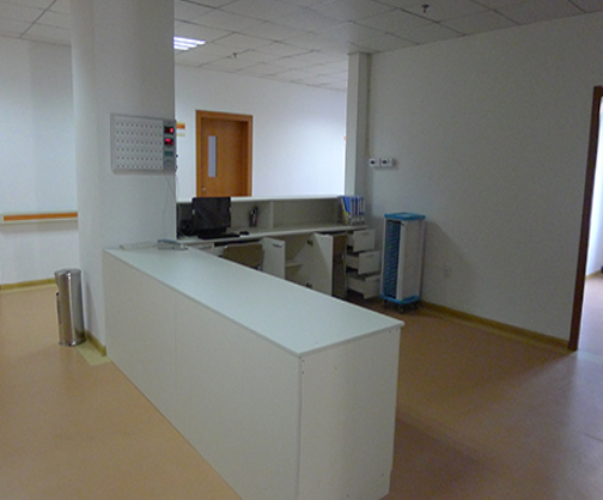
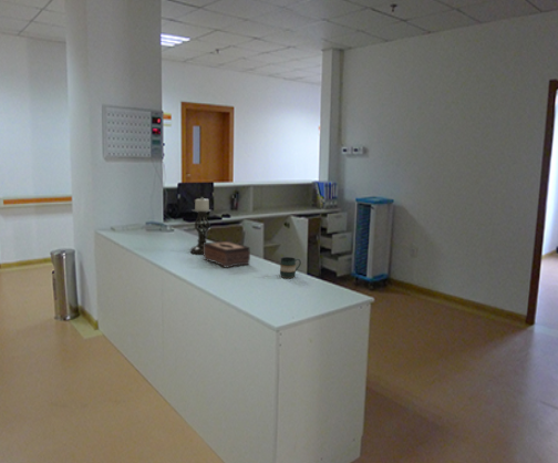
+ mug [279,256,302,279]
+ tissue box [203,240,251,268]
+ candle holder [189,196,213,255]
